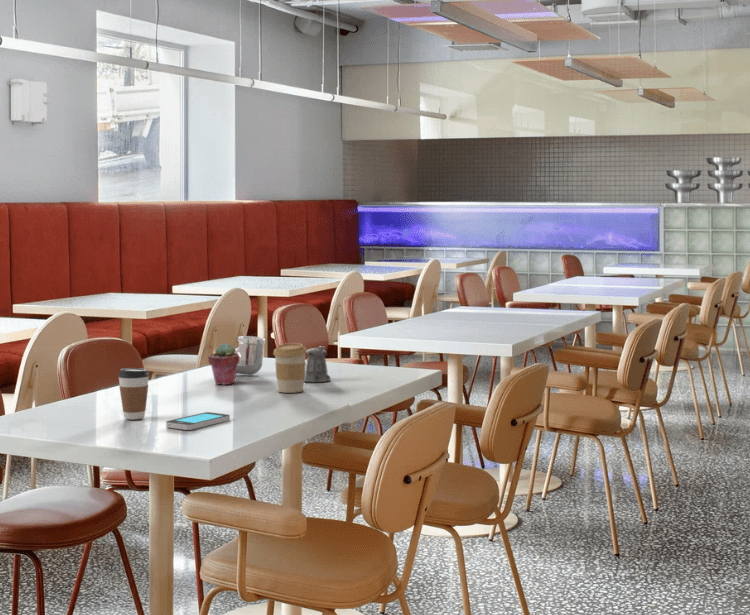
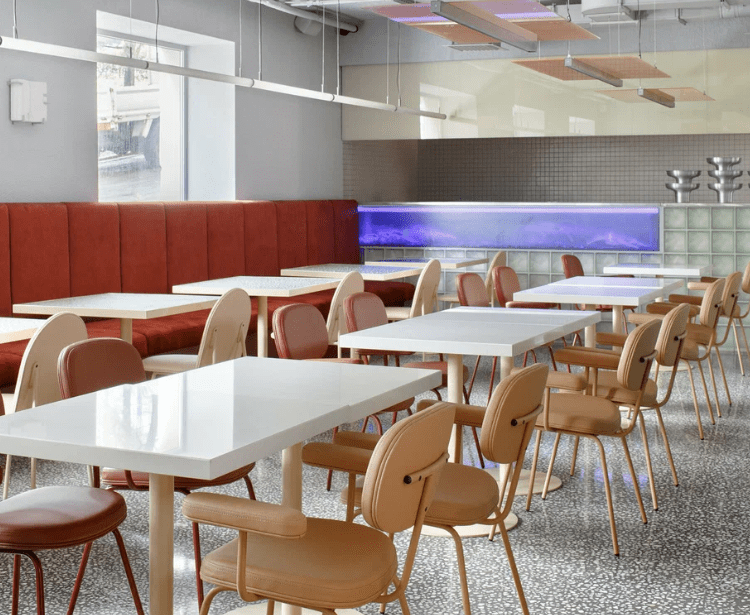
- potted succulent [207,342,240,386]
- pepper shaker [304,345,332,383]
- coffee cup [117,367,150,421]
- coffee cup [272,342,308,394]
- smartphone [165,411,231,431]
- pipe fitting [235,335,267,376]
